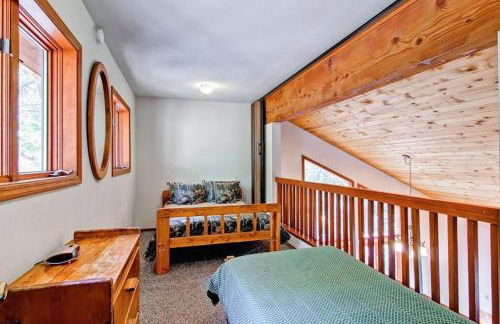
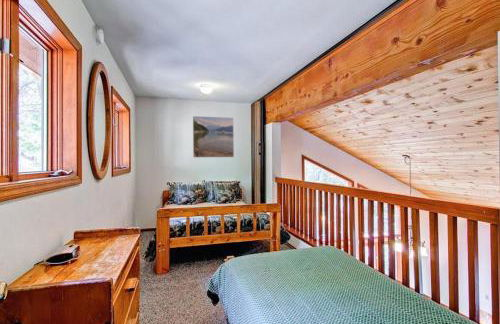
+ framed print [192,115,235,158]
